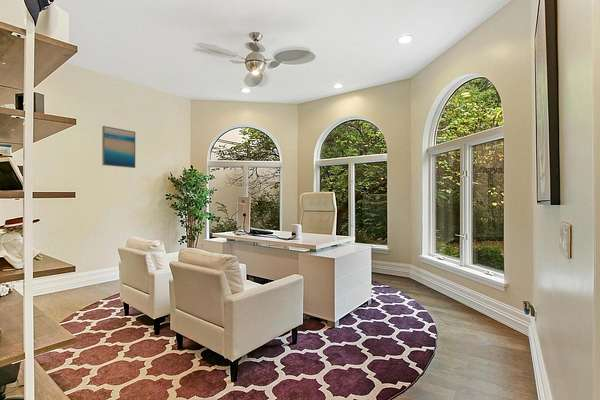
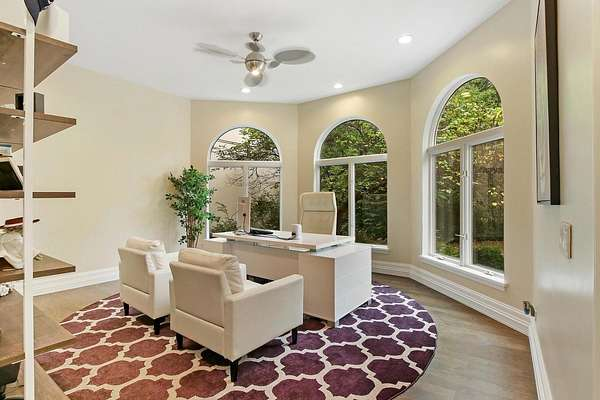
- wall art [101,125,136,169]
